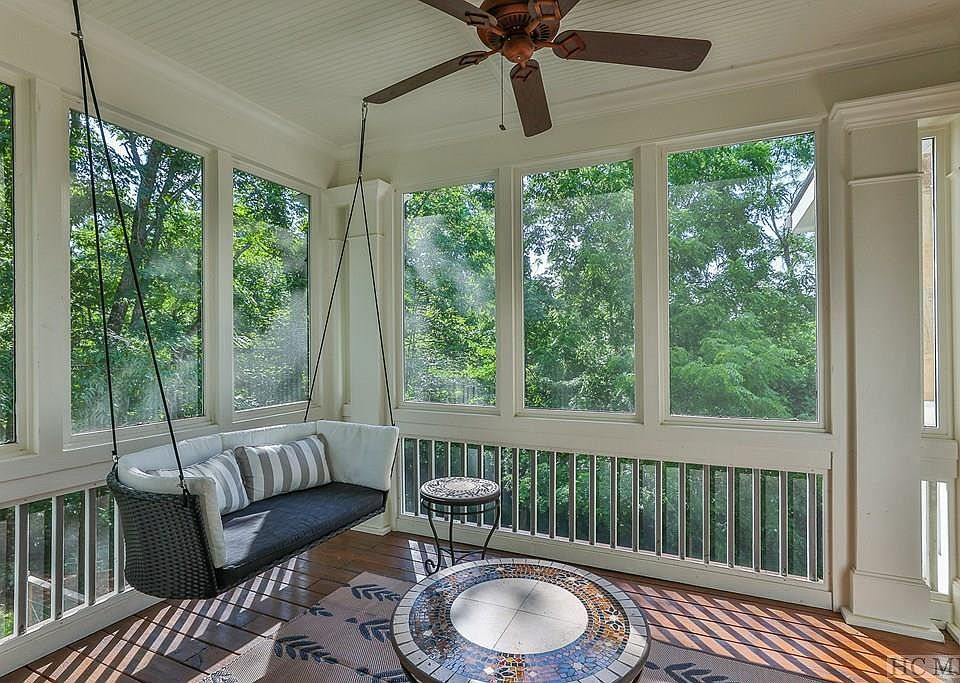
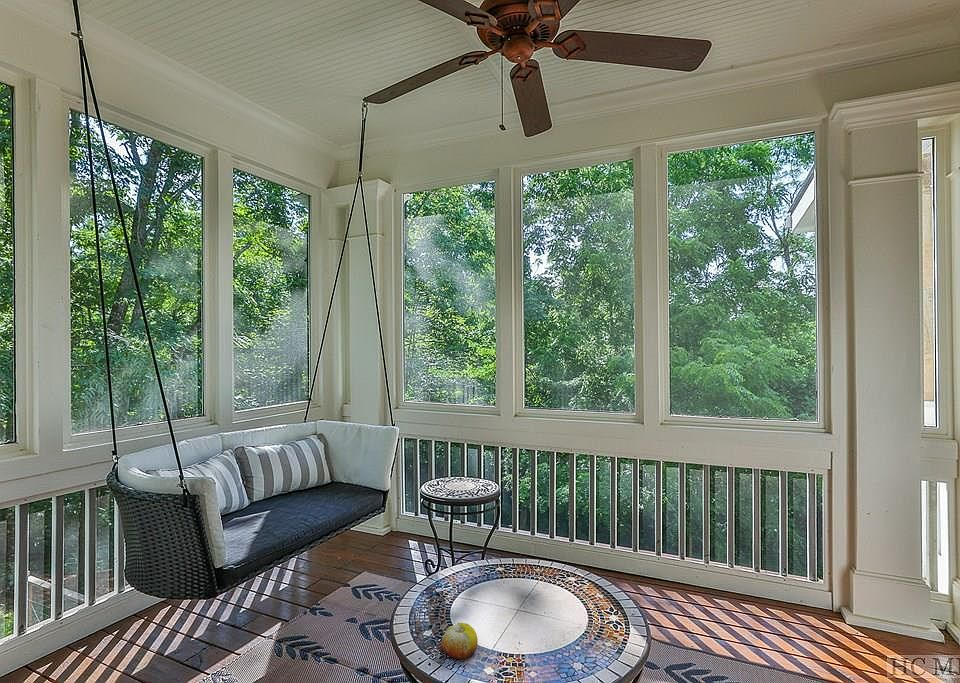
+ fruit [440,622,479,660]
